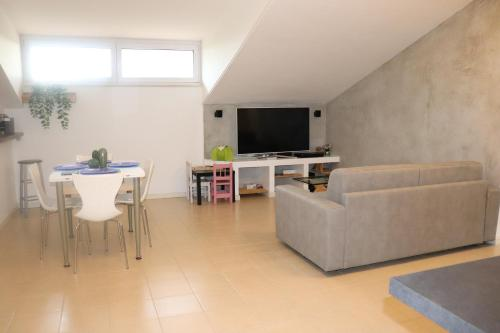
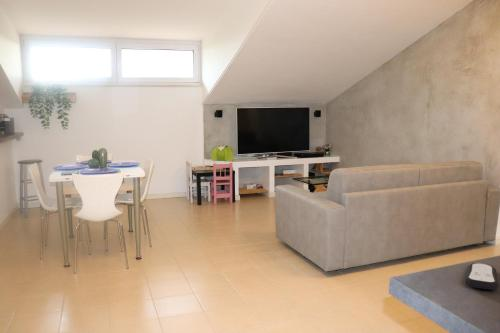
+ remote control [463,262,500,291]
